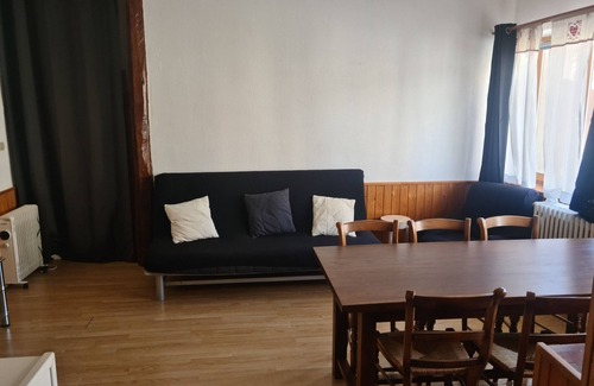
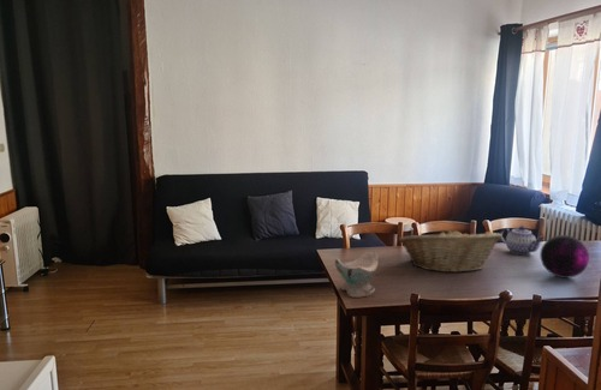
+ teapot [499,224,546,256]
+ fruit basket [397,227,504,274]
+ decorative orb [538,234,590,280]
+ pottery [334,251,379,299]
